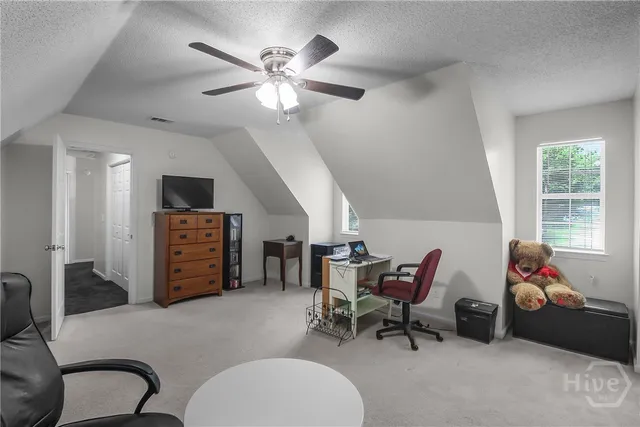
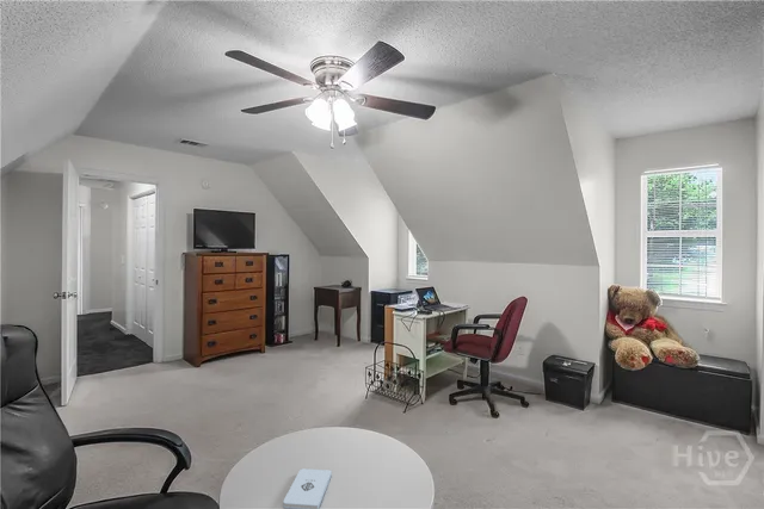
+ notepad [282,467,333,509]
